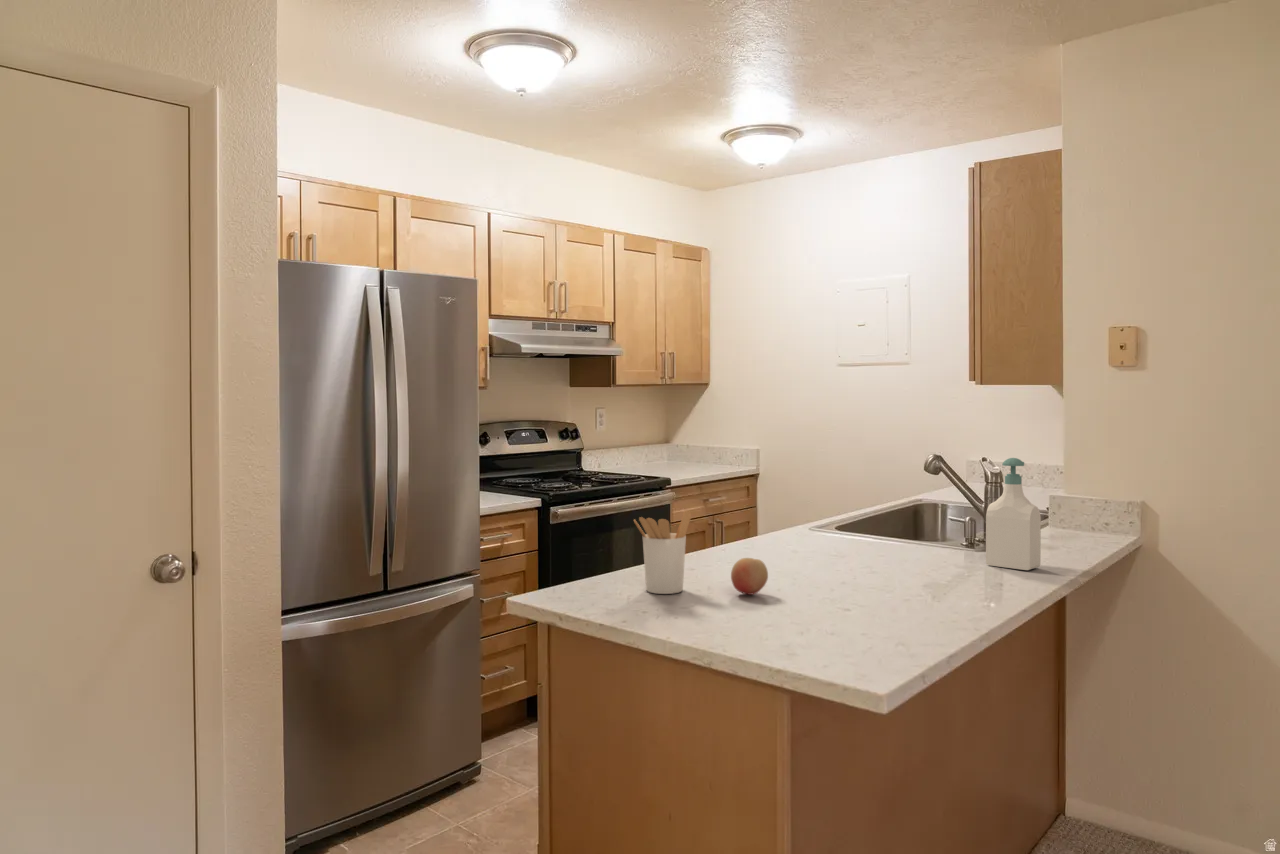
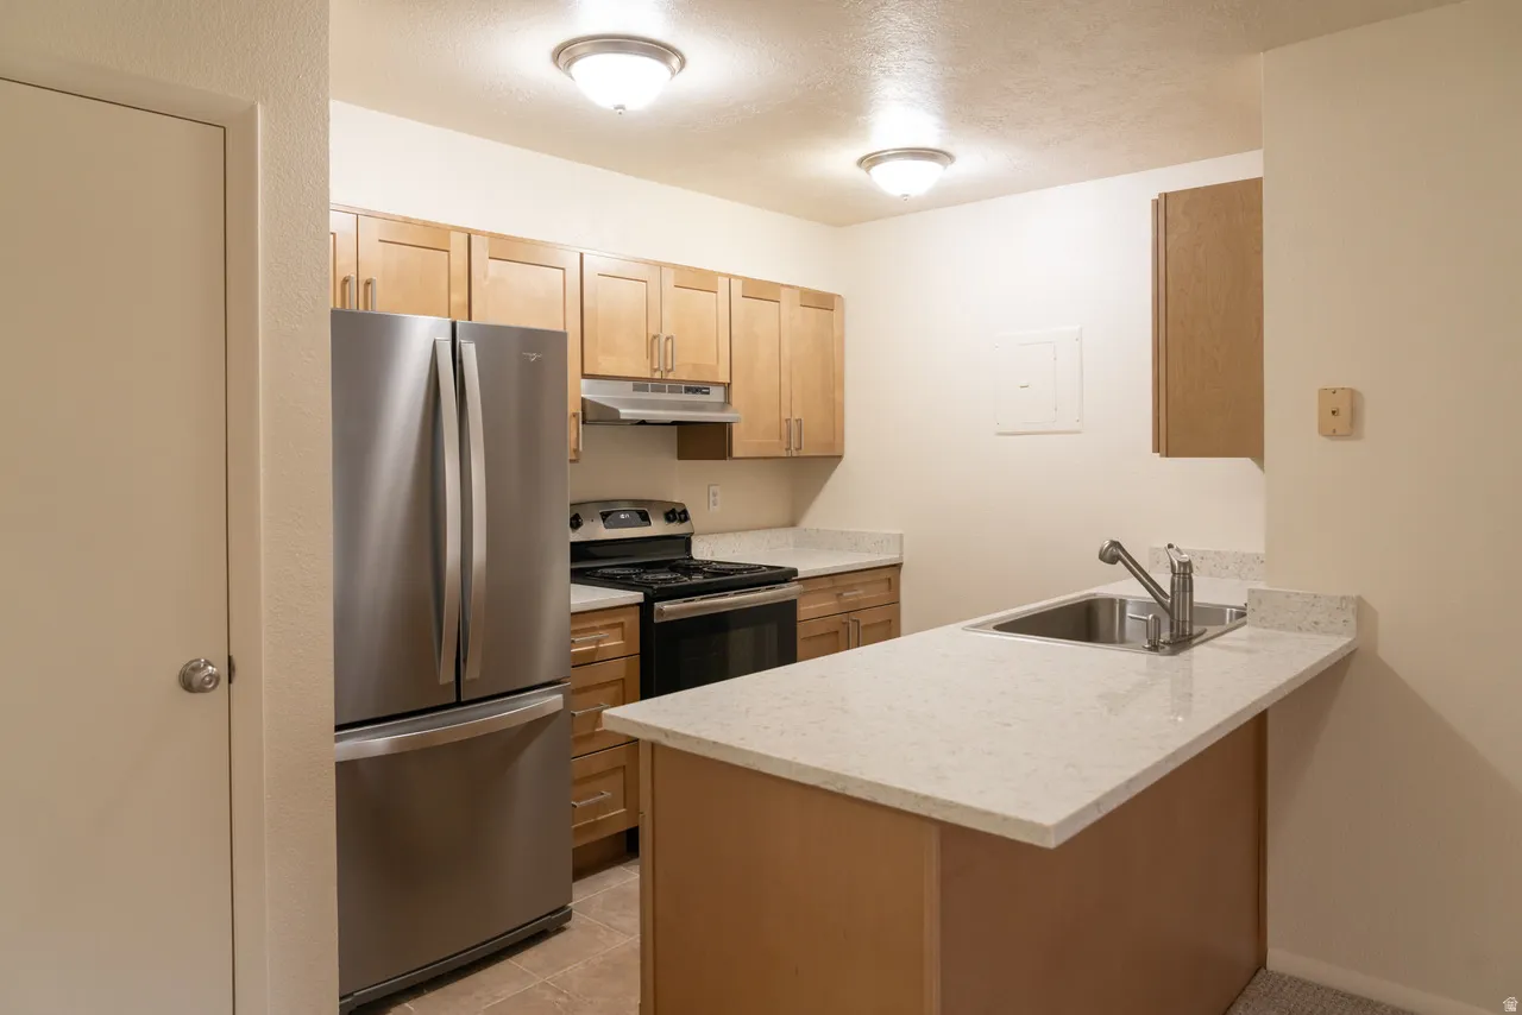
- soap bottle [985,457,1042,571]
- fruit [730,557,769,596]
- utensil holder [633,509,692,595]
